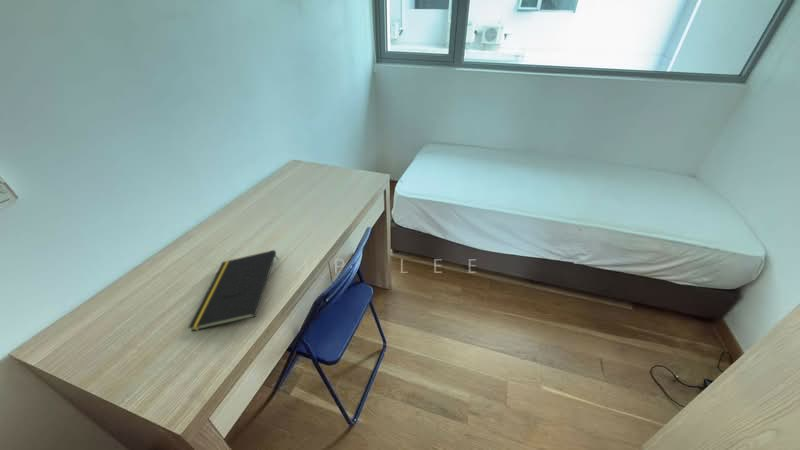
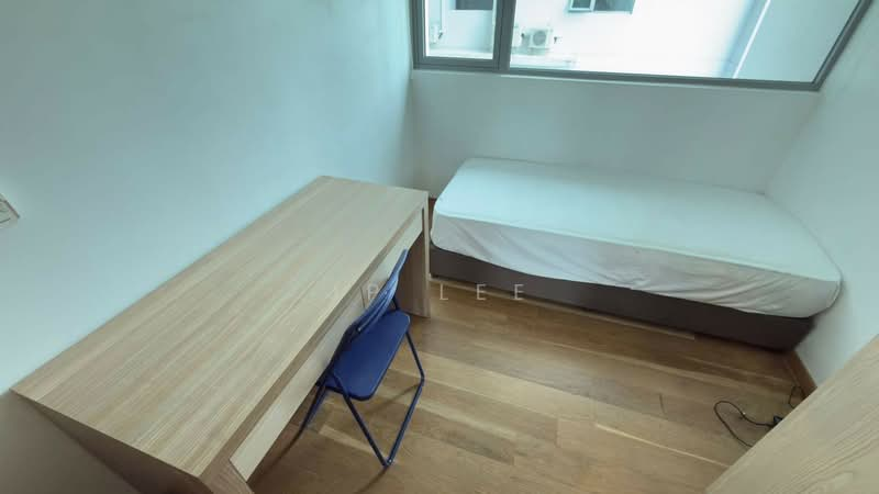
- notepad [187,249,280,332]
